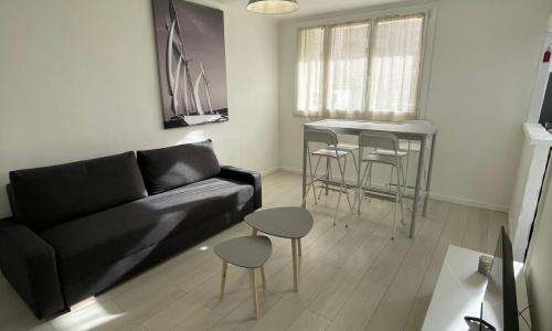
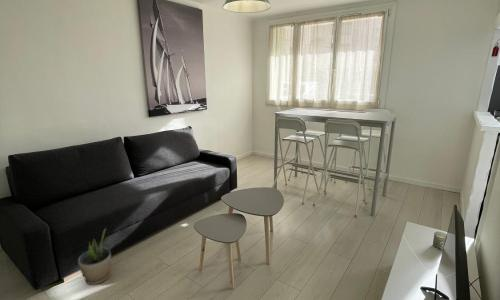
+ potted plant [77,228,112,285]
